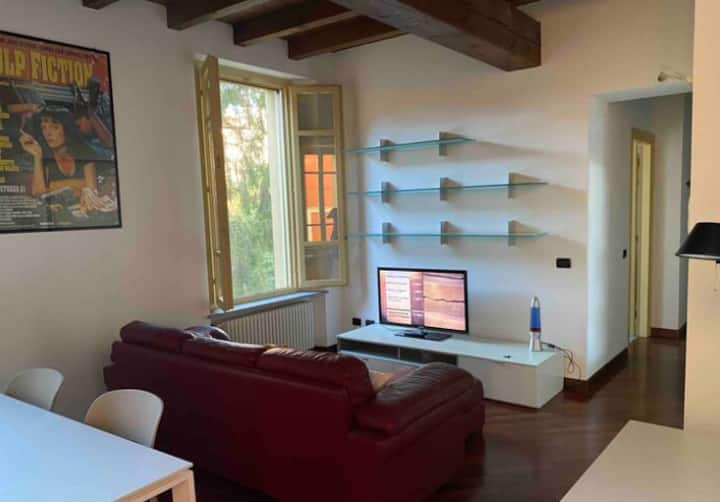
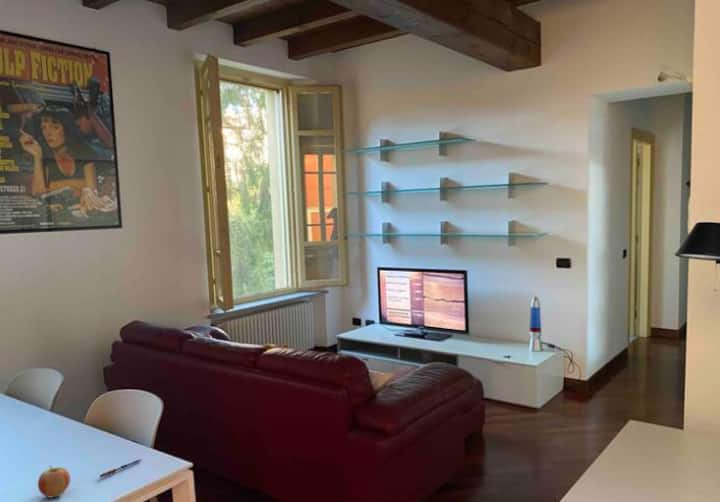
+ fruit [37,465,71,498]
+ pen [99,458,143,478]
